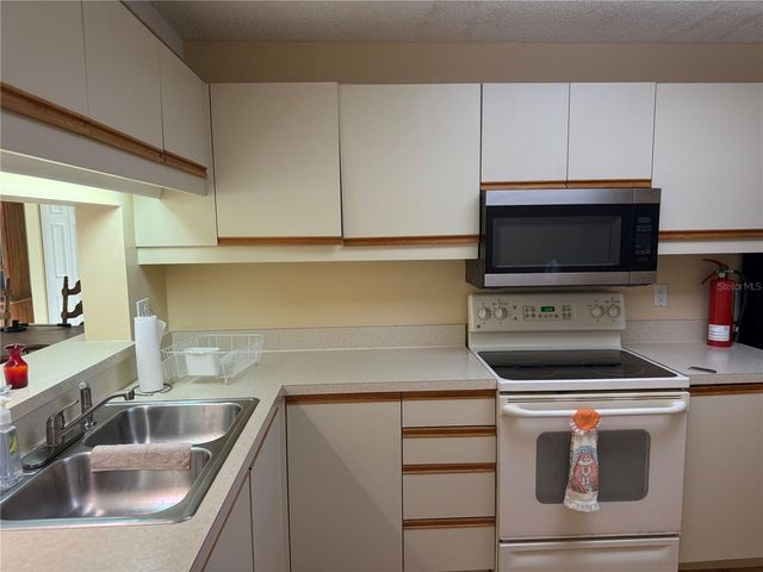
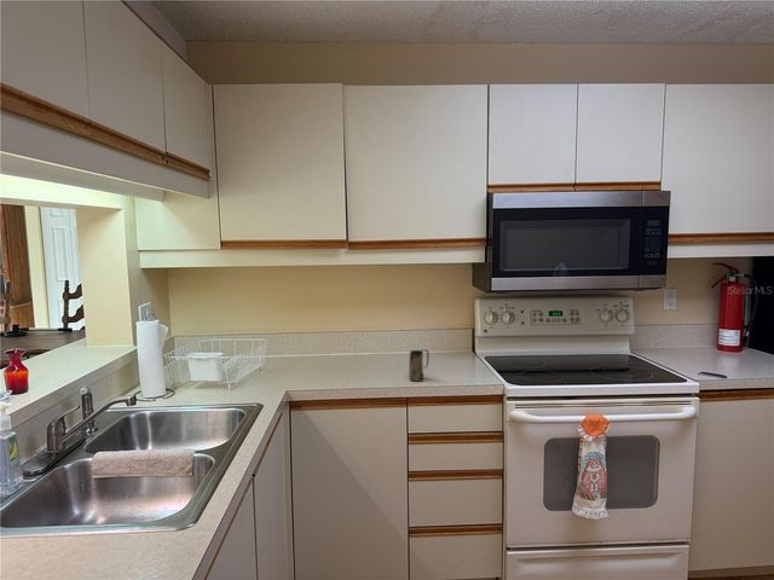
+ mug [408,348,431,382]
